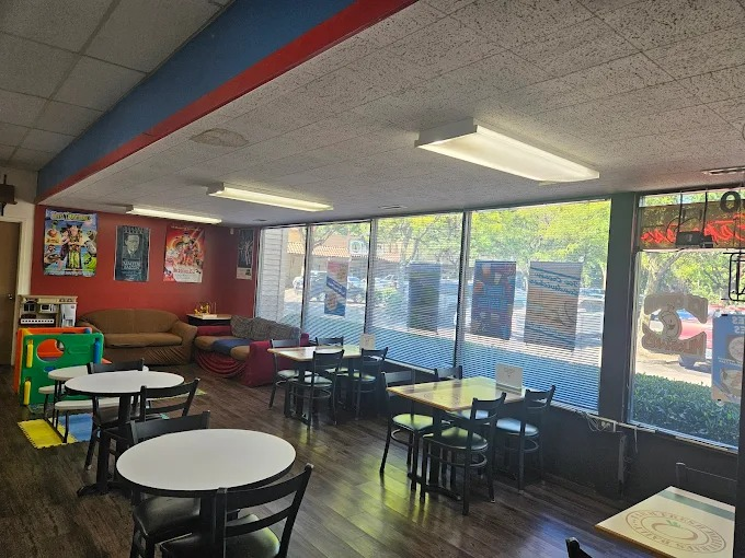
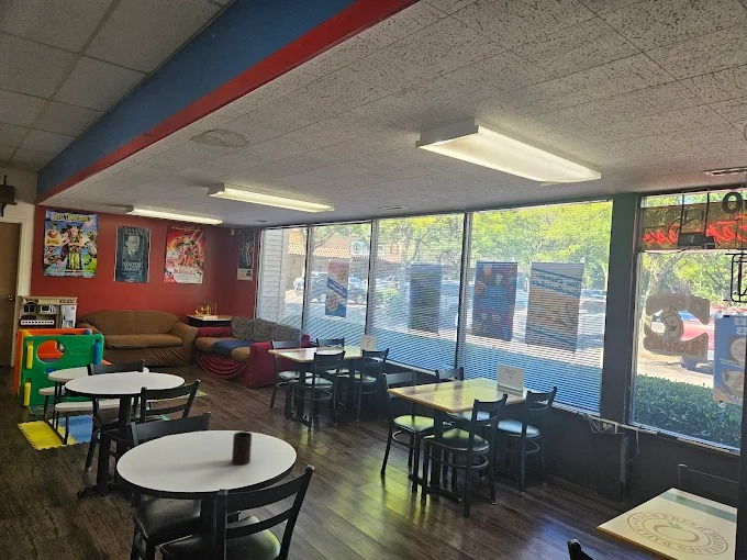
+ cup [231,430,253,466]
